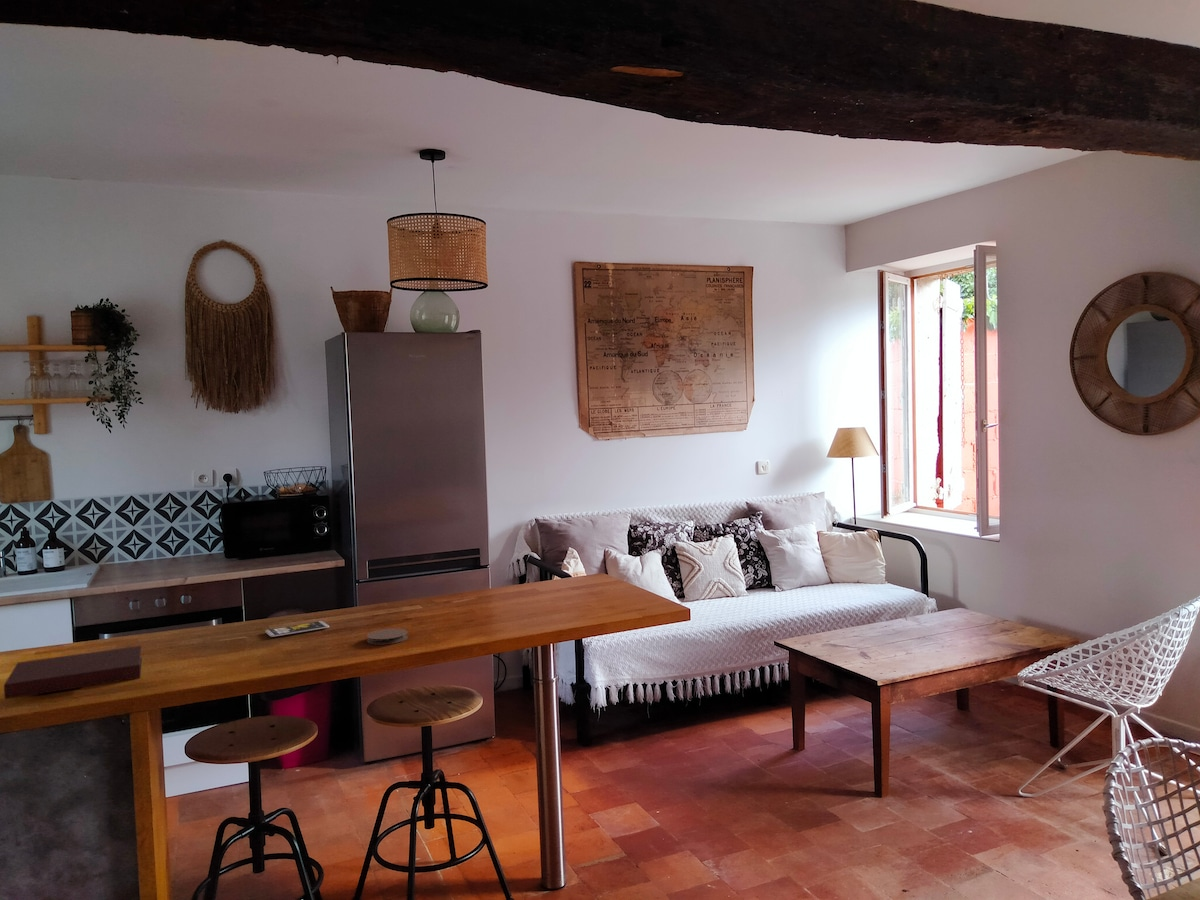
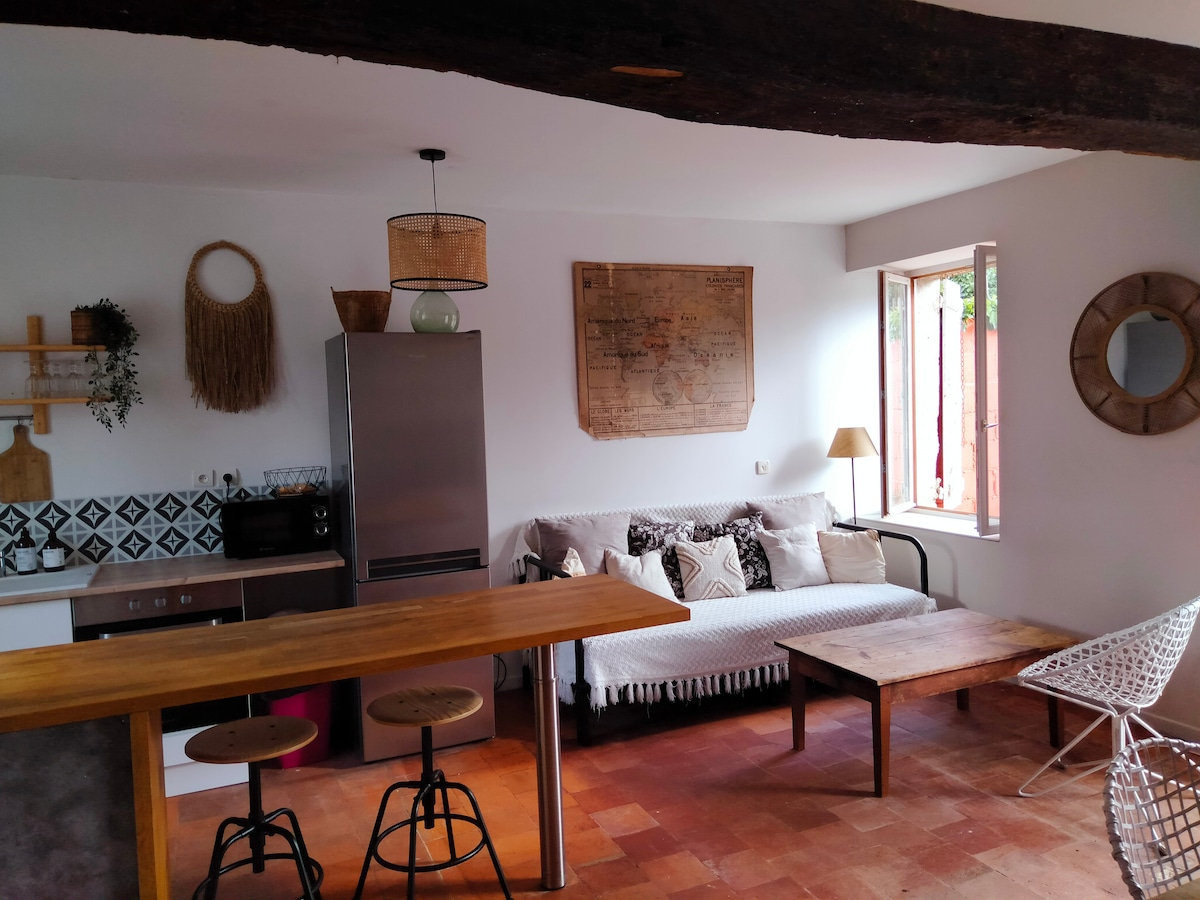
- coaster [366,628,409,646]
- smartphone [264,620,330,638]
- notebook [3,645,143,700]
